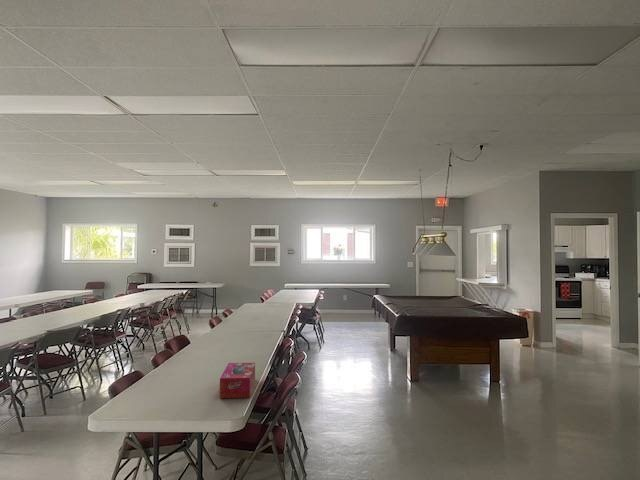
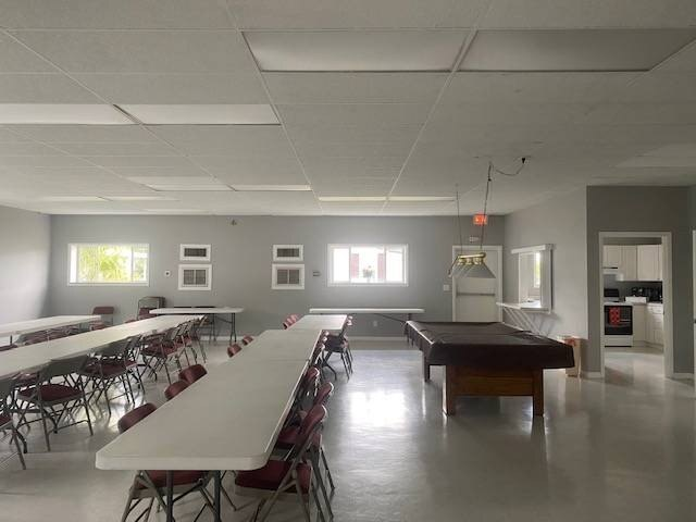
- tissue box [219,362,256,399]
